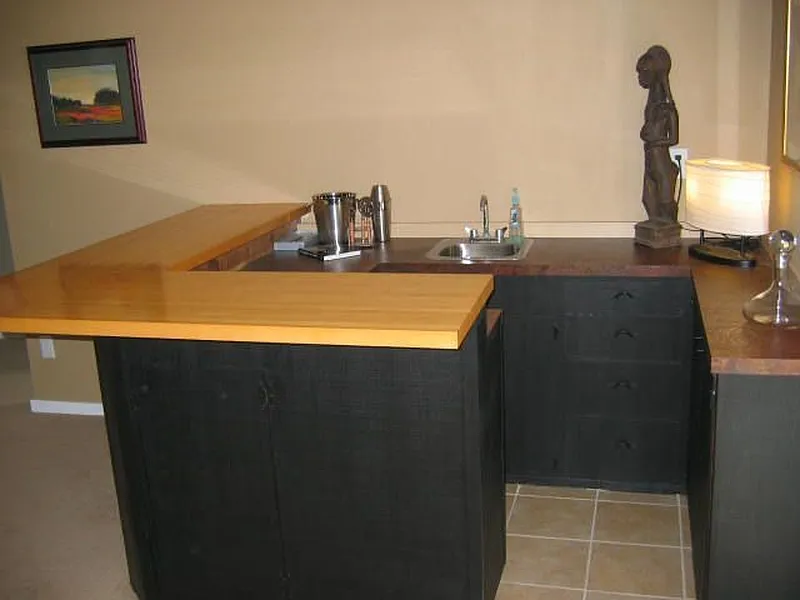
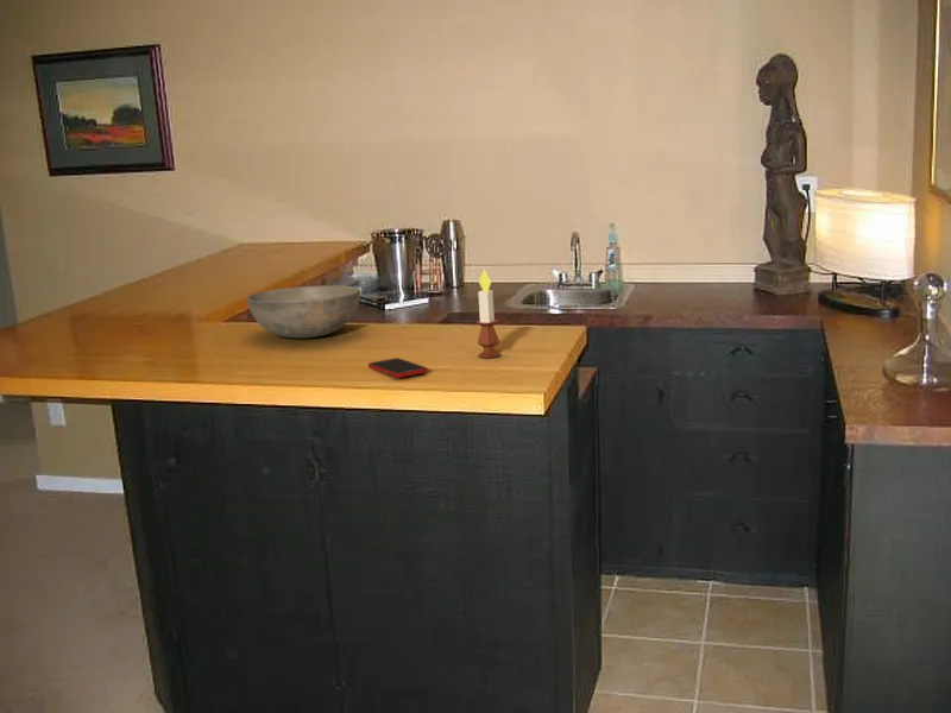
+ cell phone [367,356,429,379]
+ bowl [245,284,361,339]
+ candle [476,267,500,359]
